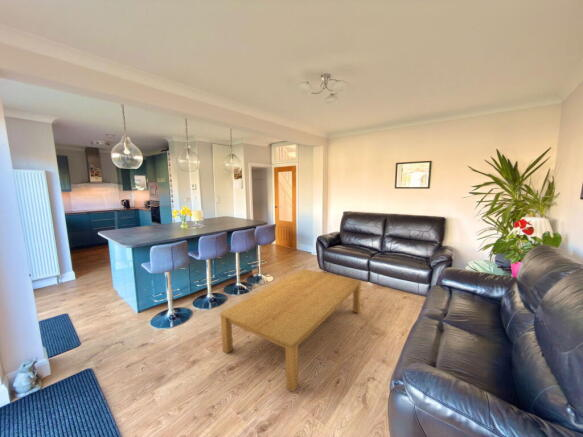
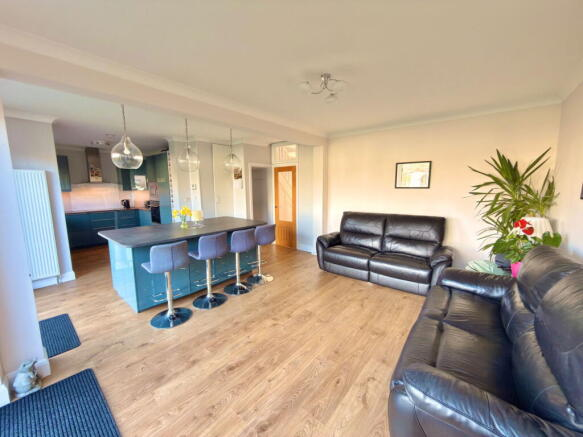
- coffee table [219,268,362,393]
